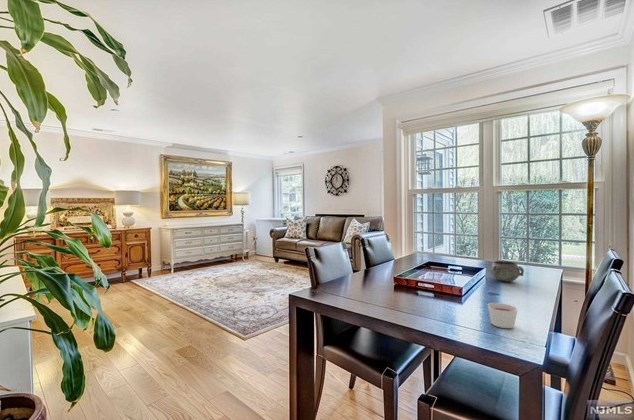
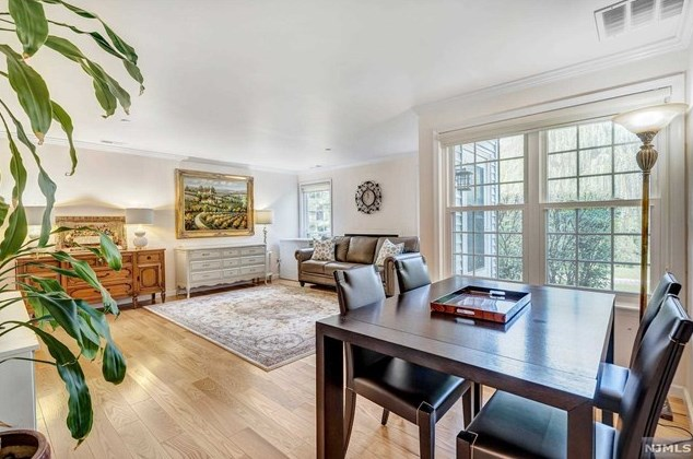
- decorative bowl [489,260,525,283]
- candle [487,302,519,329]
